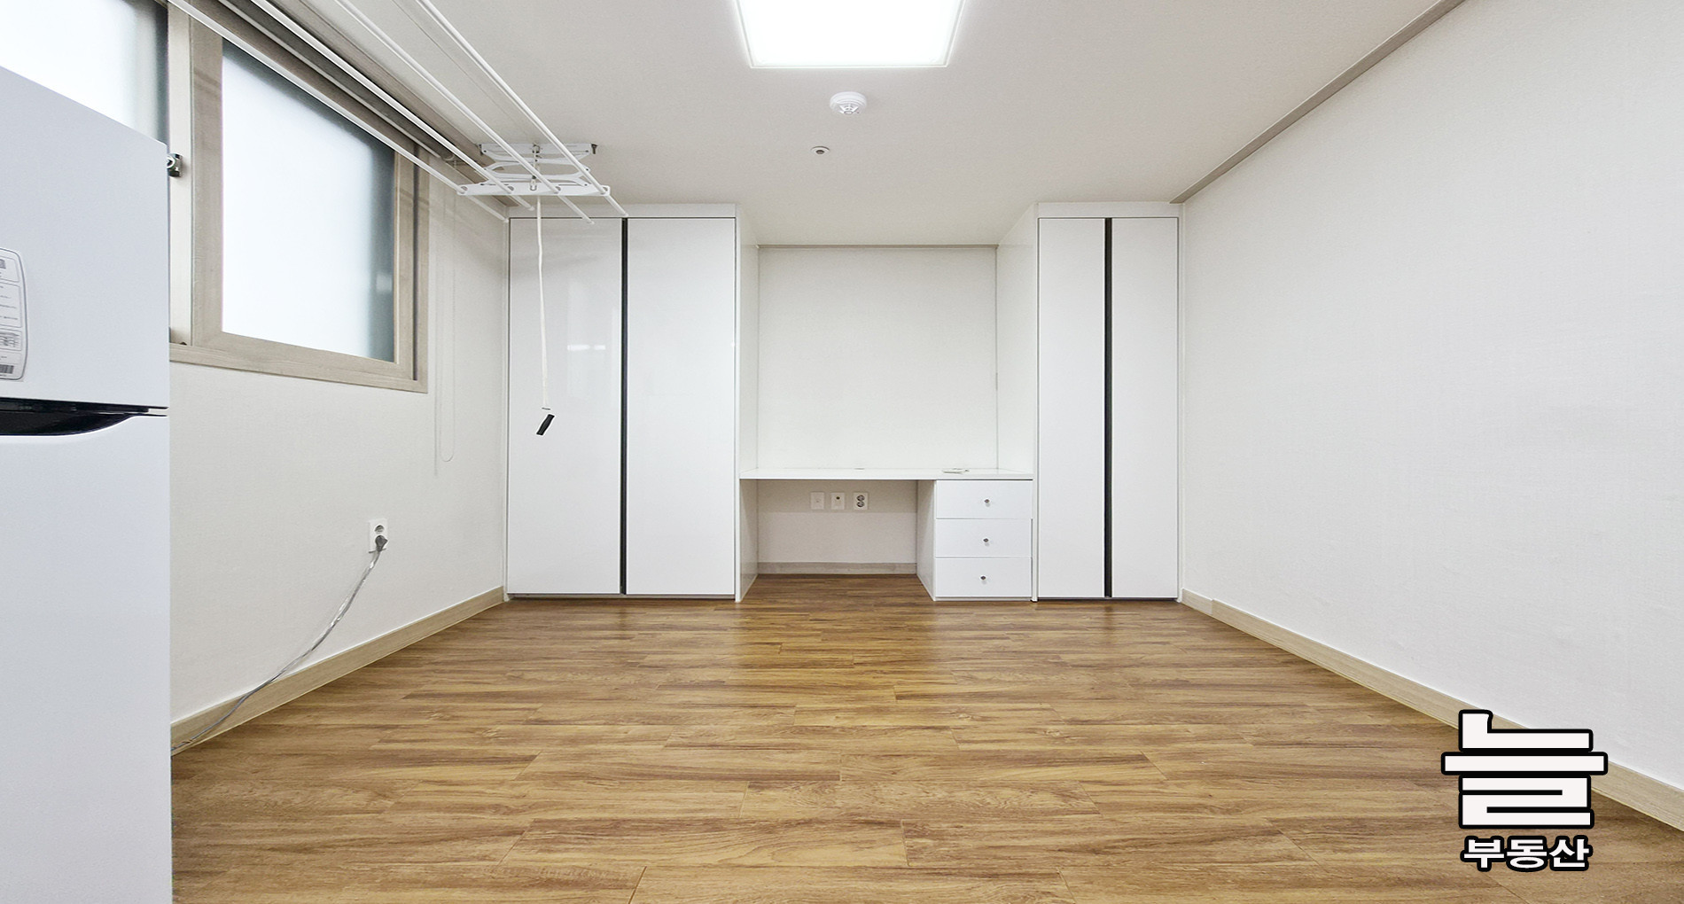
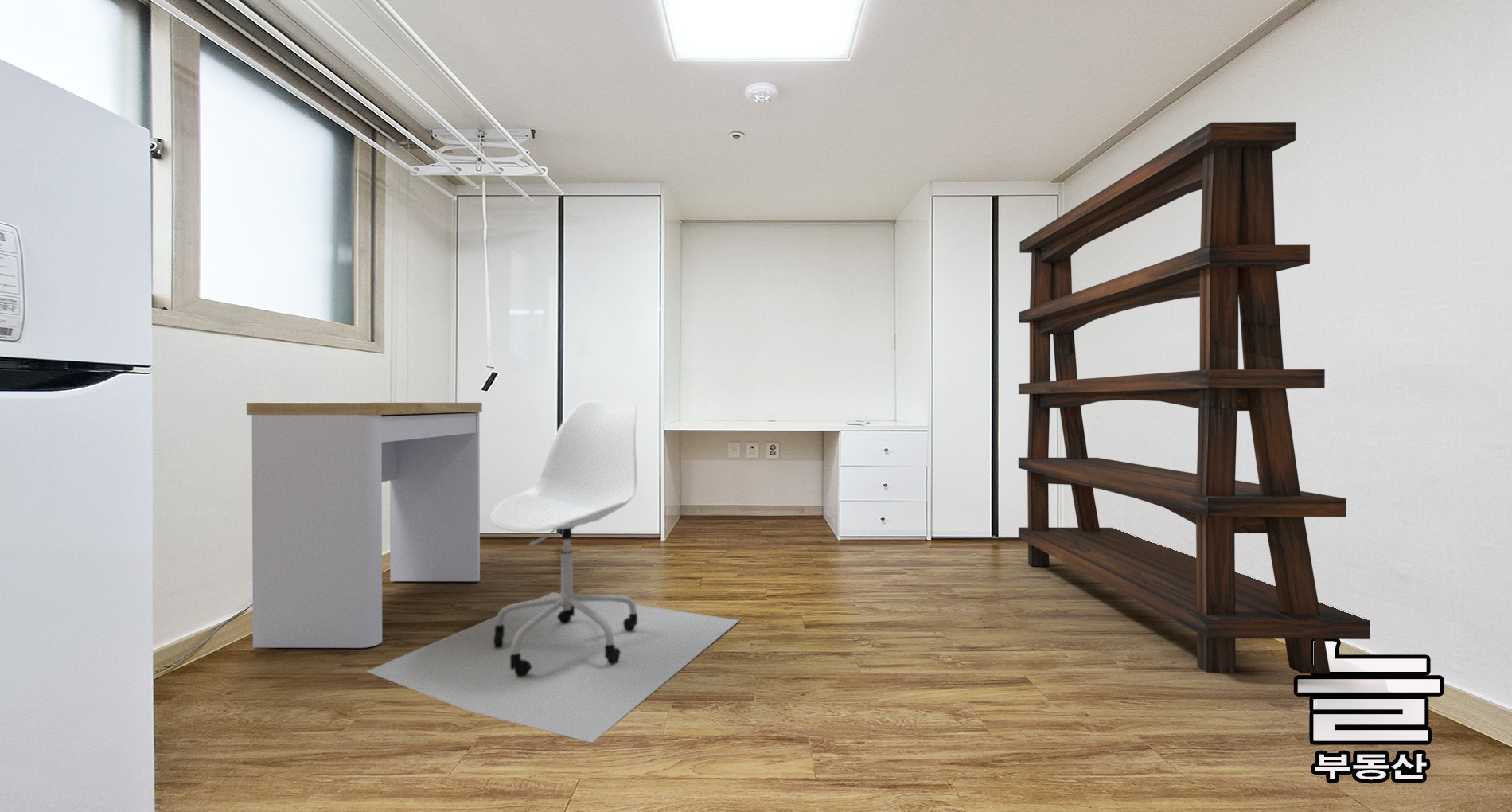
+ desk [246,402,483,650]
+ bookshelf [1018,121,1370,674]
+ office chair [365,400,740,744]
